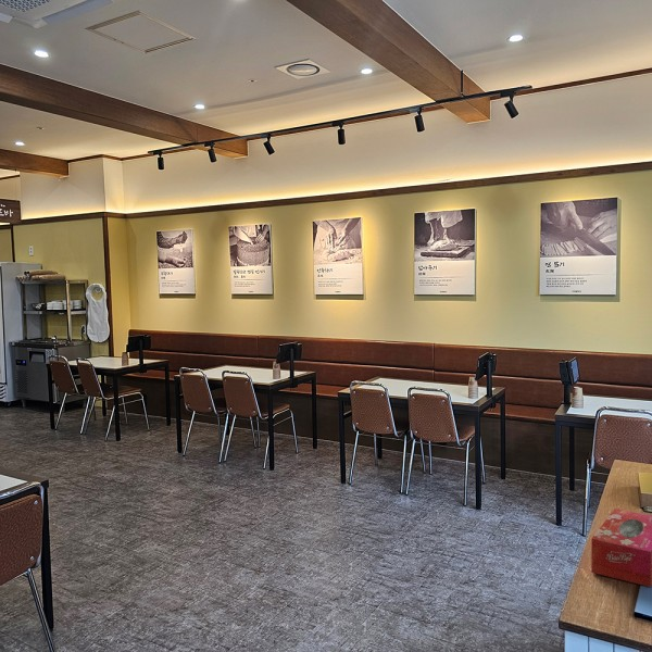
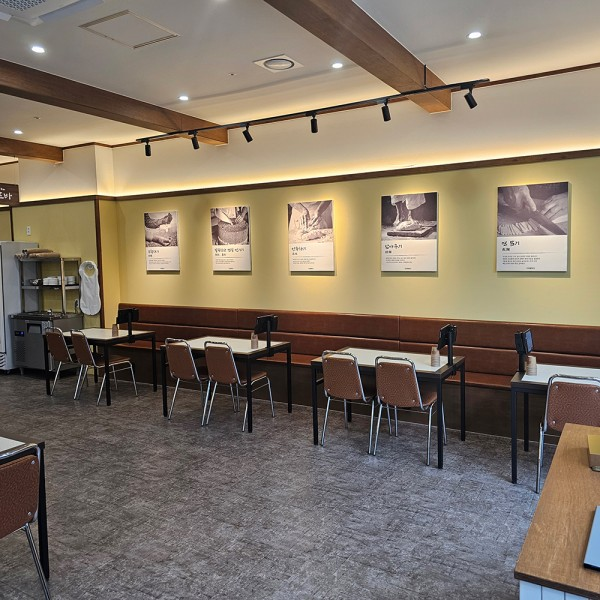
- tissue box [590,507,652,588]
